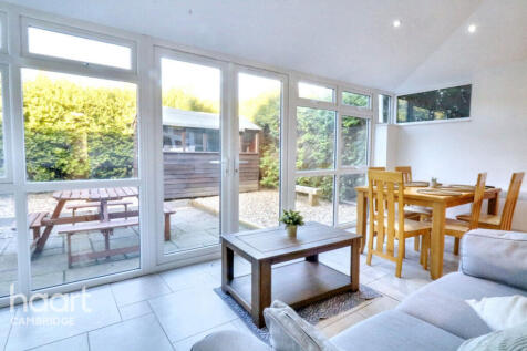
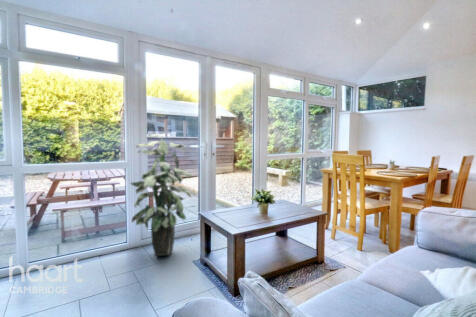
+ indoor plant [129,133,192,257]
